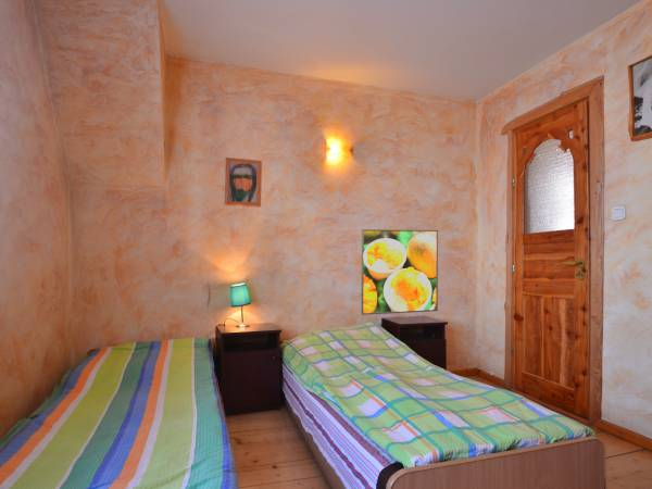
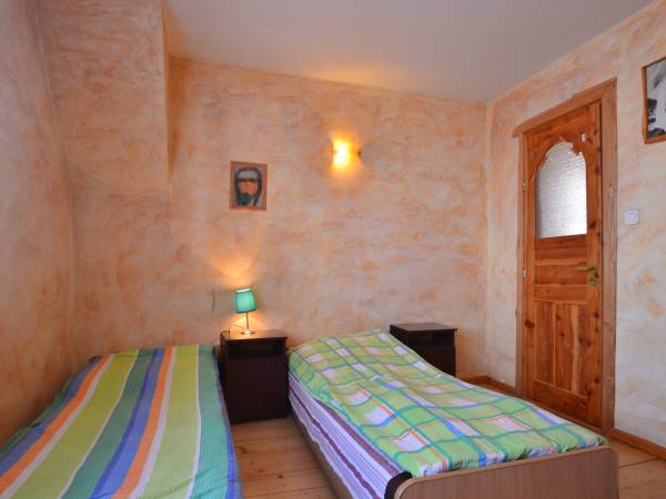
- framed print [361,228,439,316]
